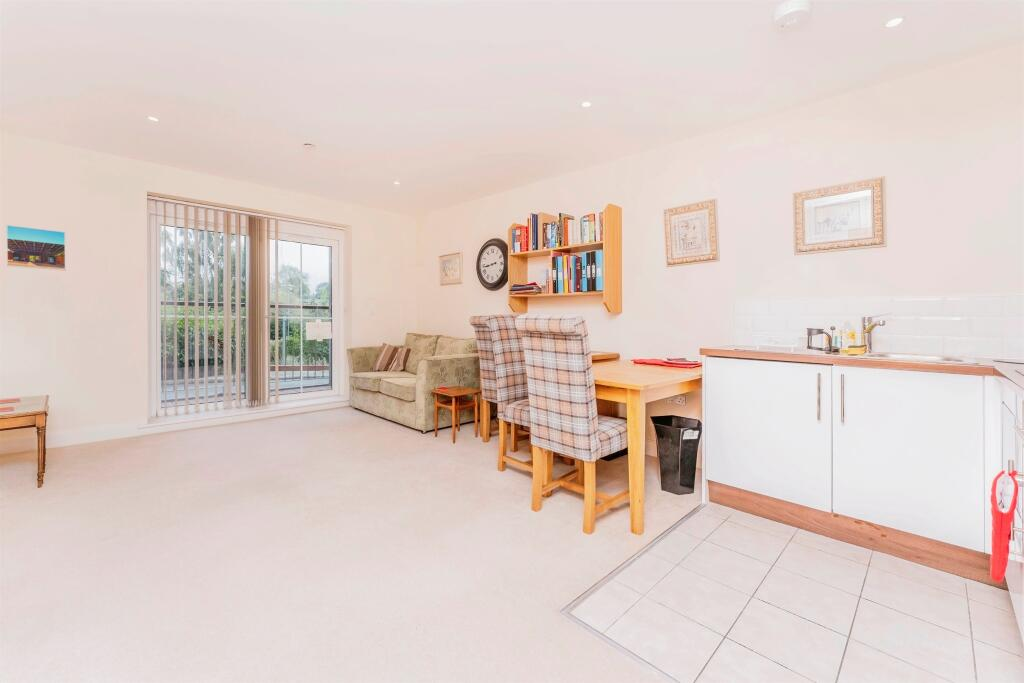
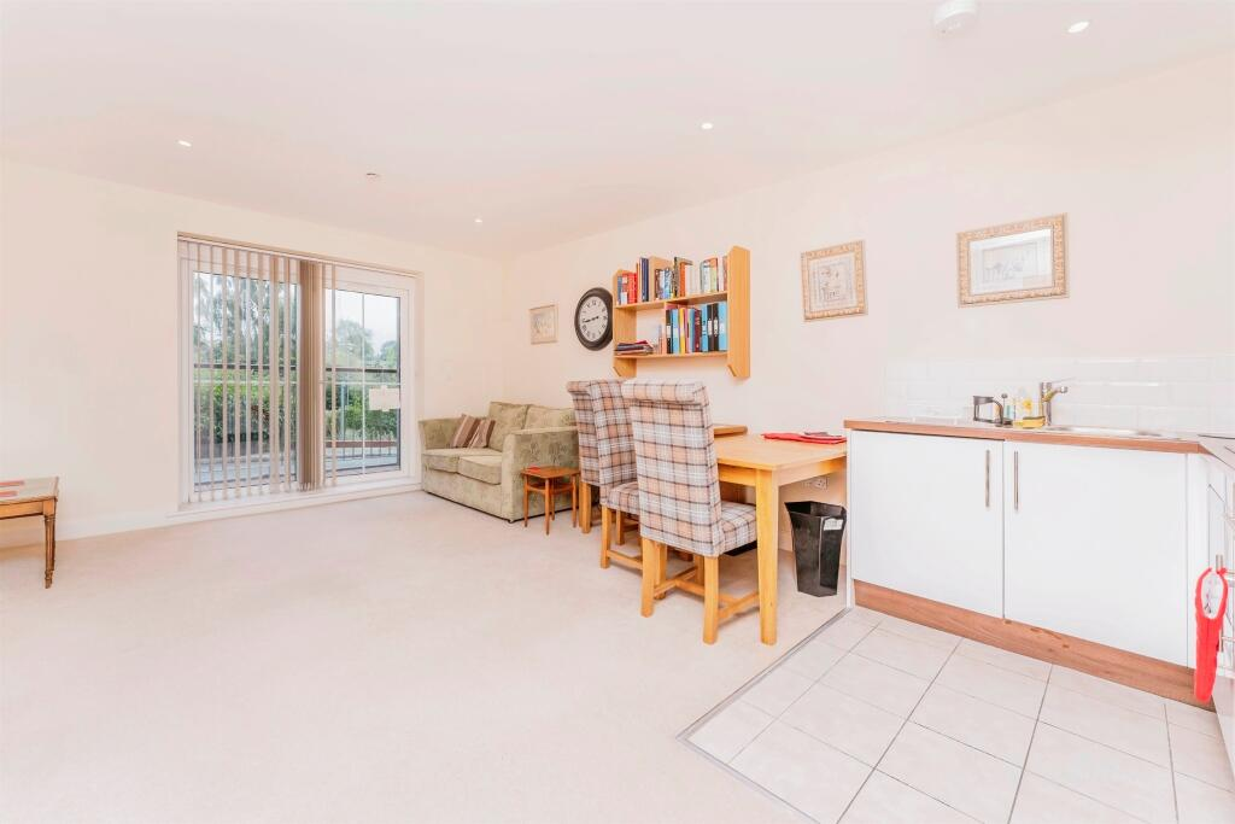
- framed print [5,224,67,272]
